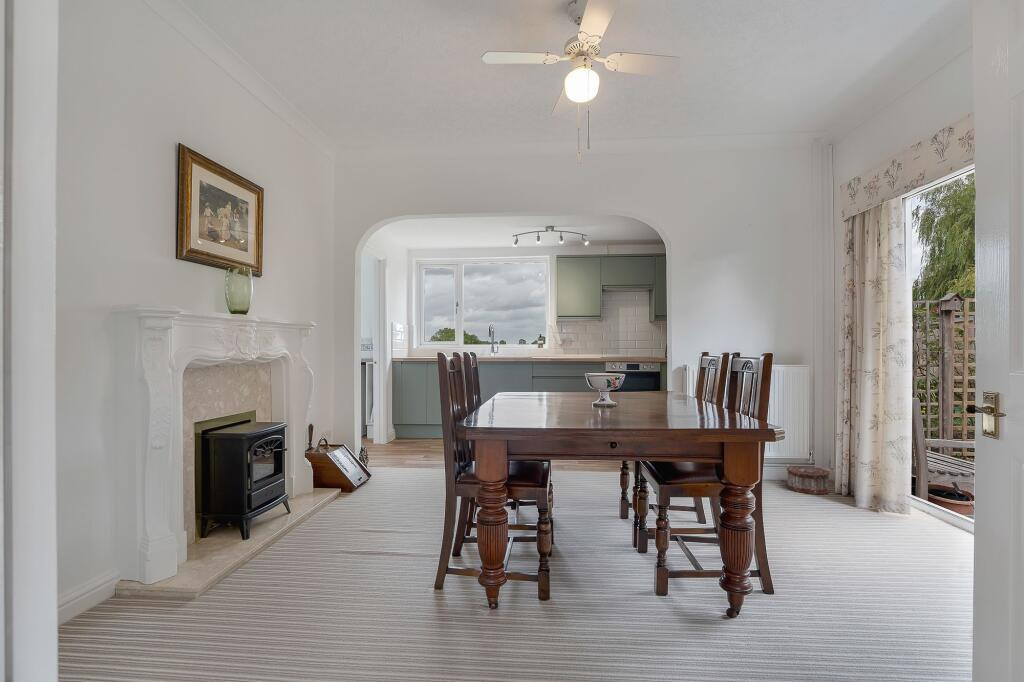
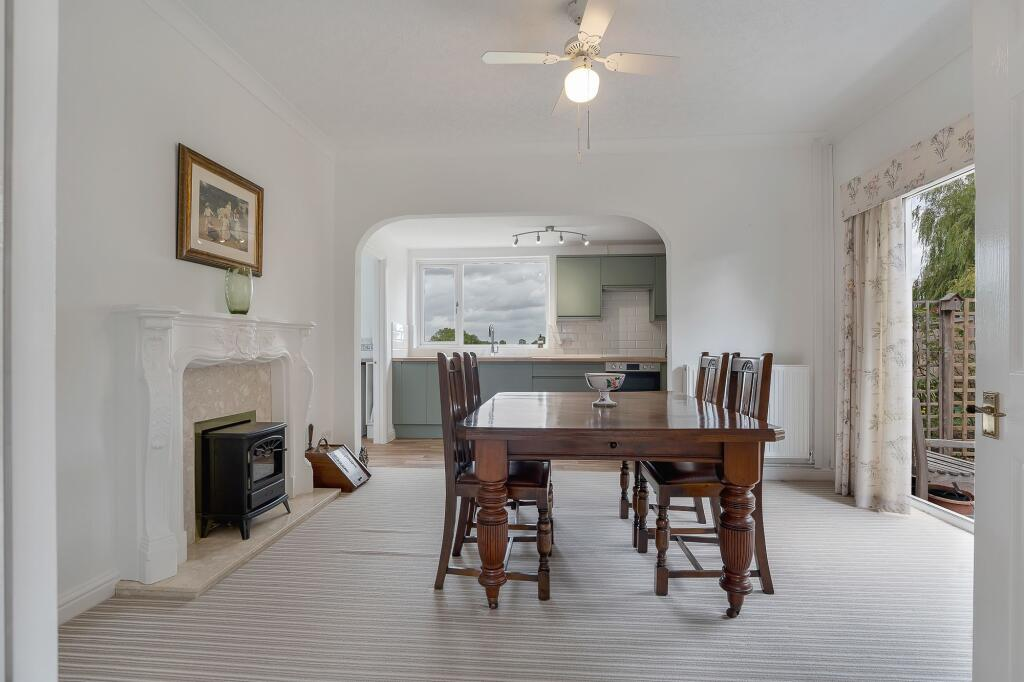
- can [786,465,831,495]
